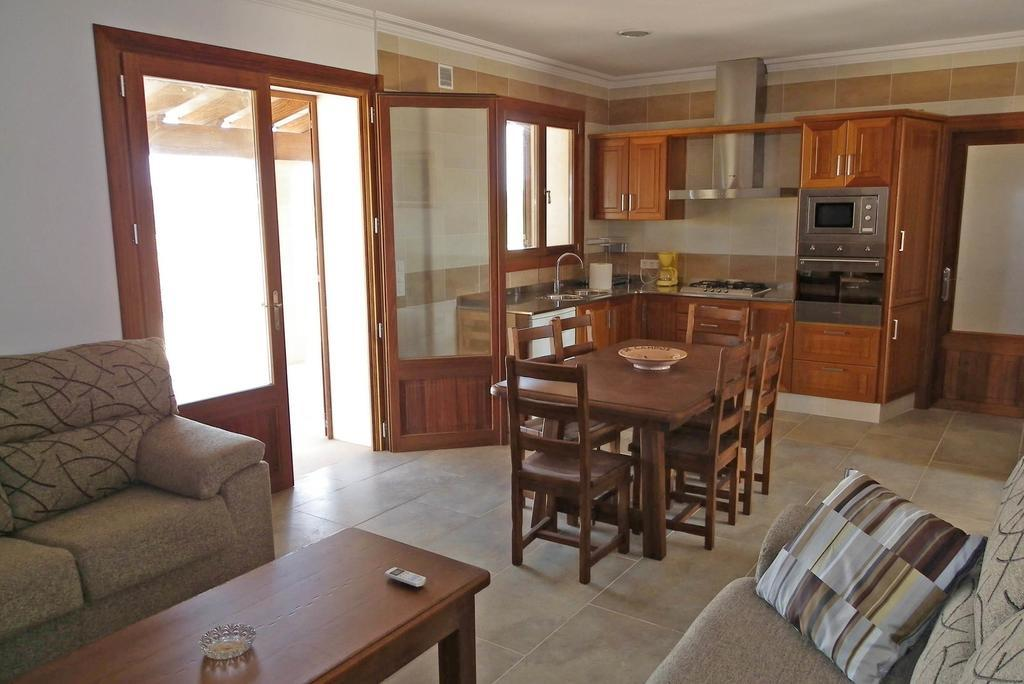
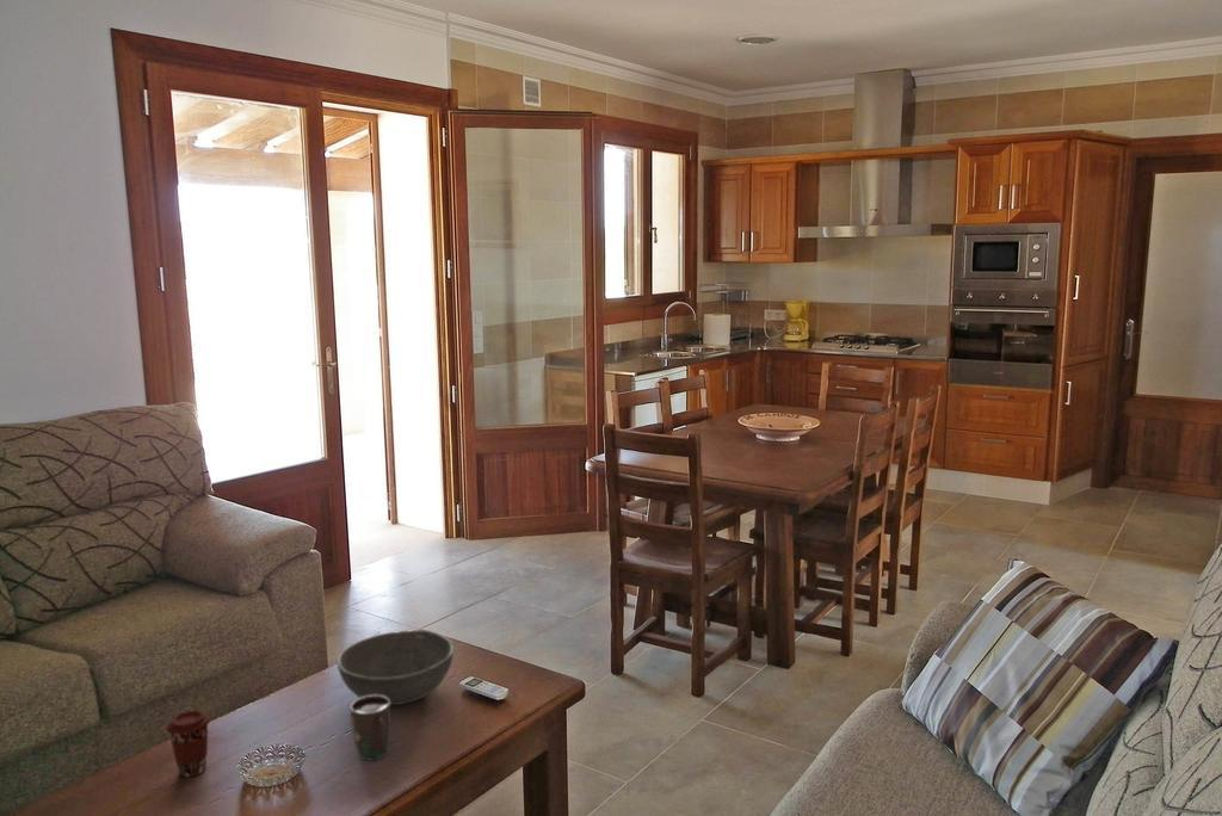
+ mug [350,696,393,761]
+ bowl [335,629,455,706]
+ coffee cup [166,709,211,778]
